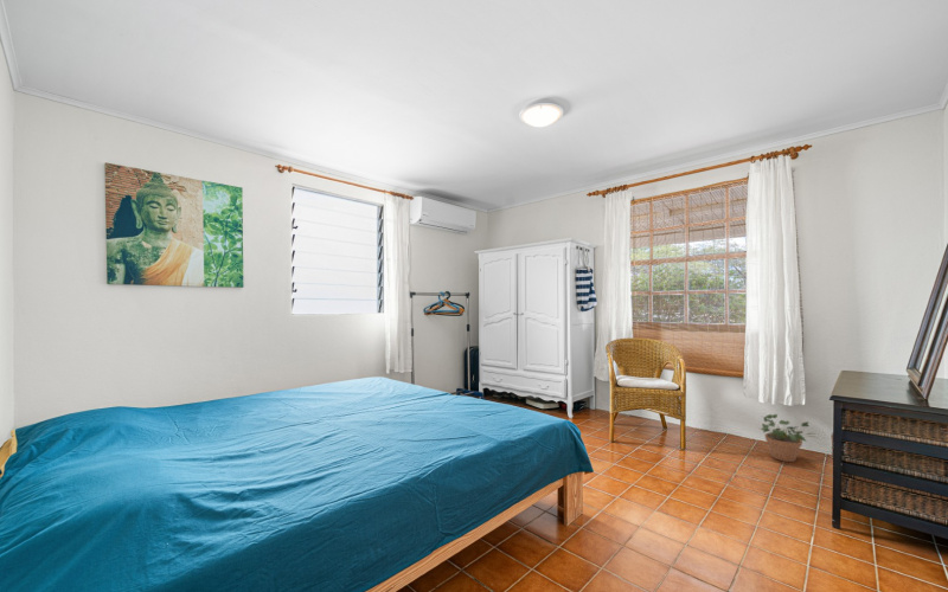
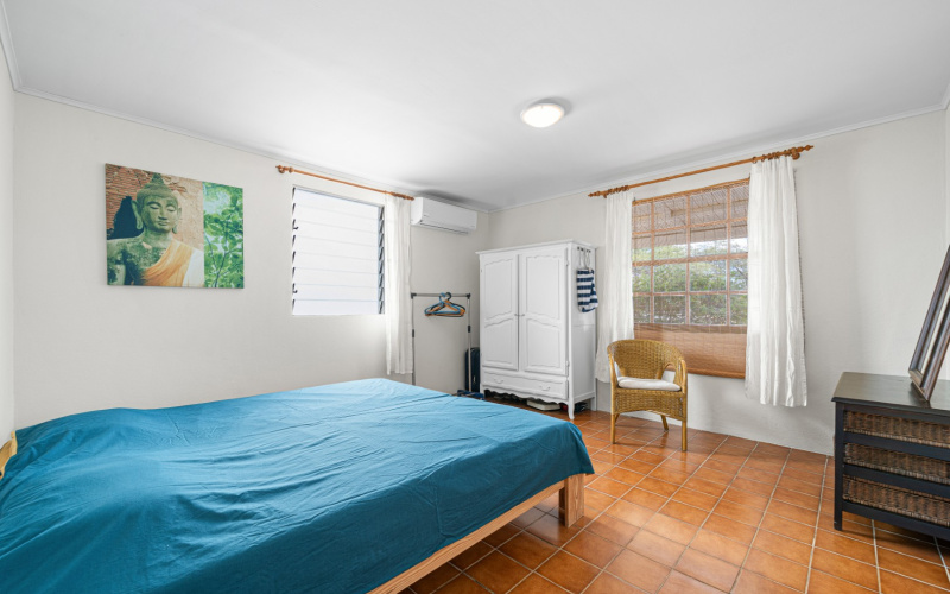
- potted plant [760,413,815,463]
